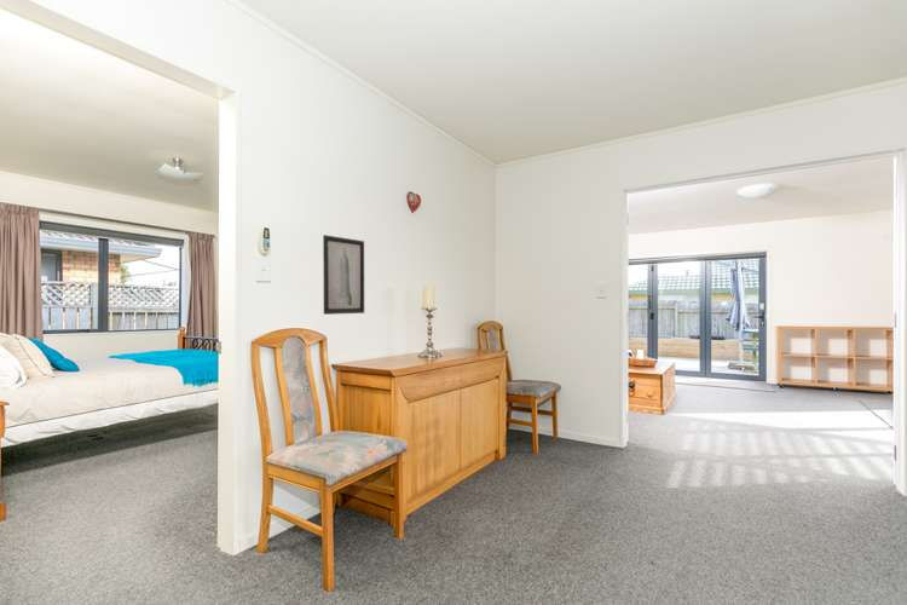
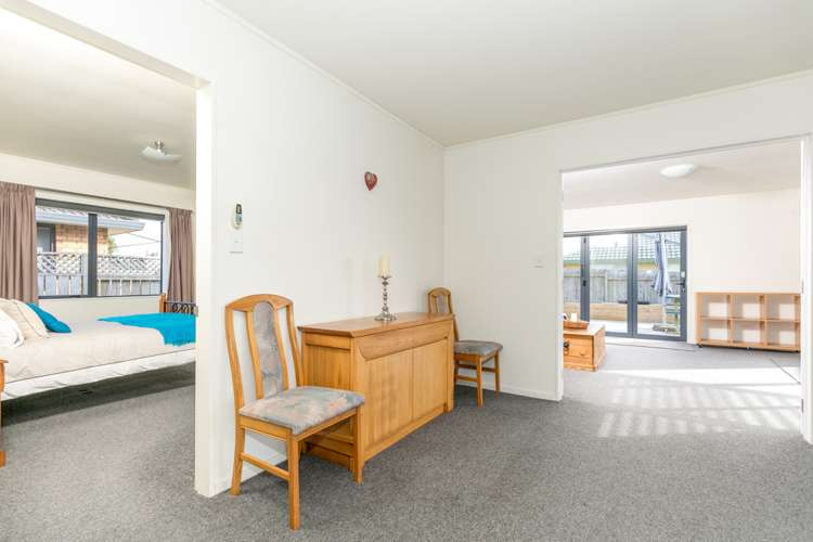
- wall art [322,234,365,316]
